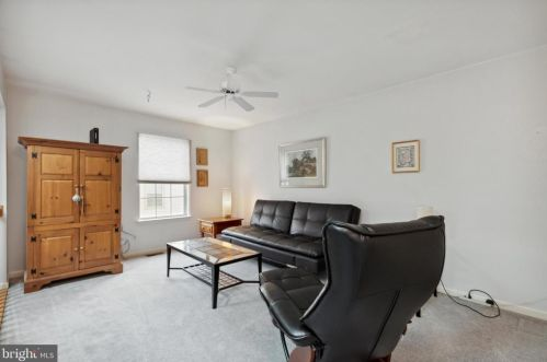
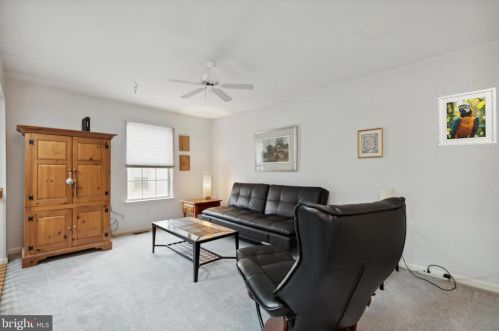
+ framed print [437,87,497,148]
